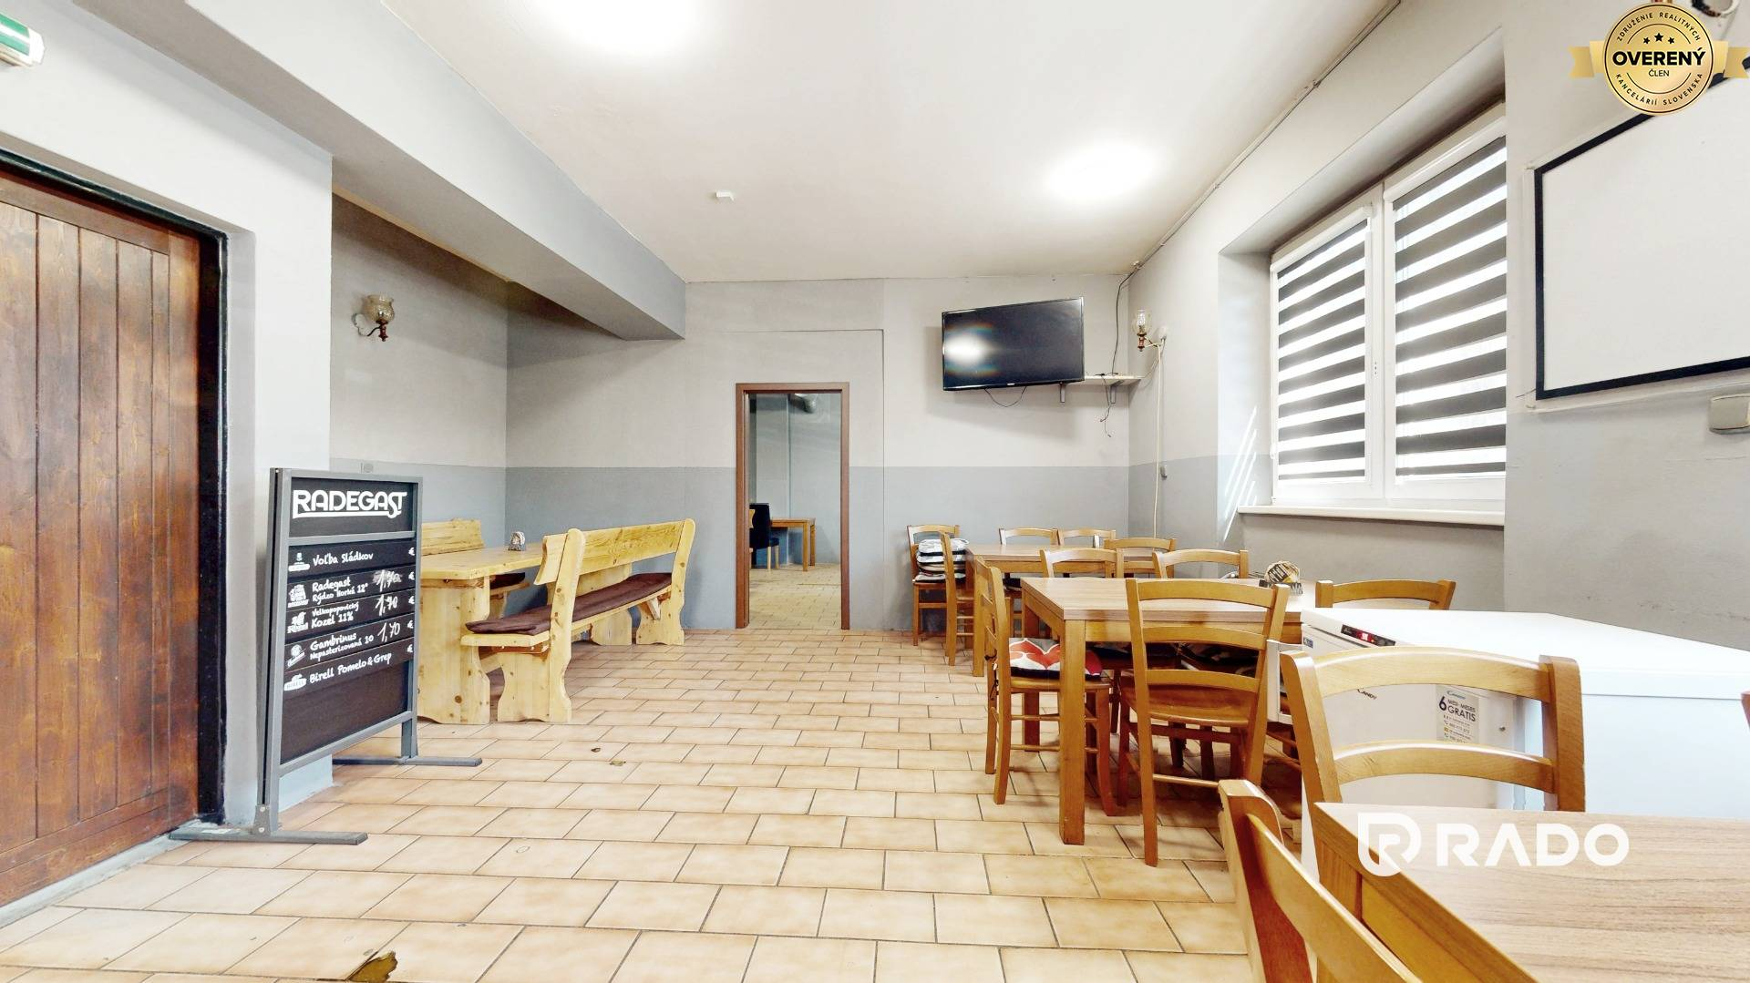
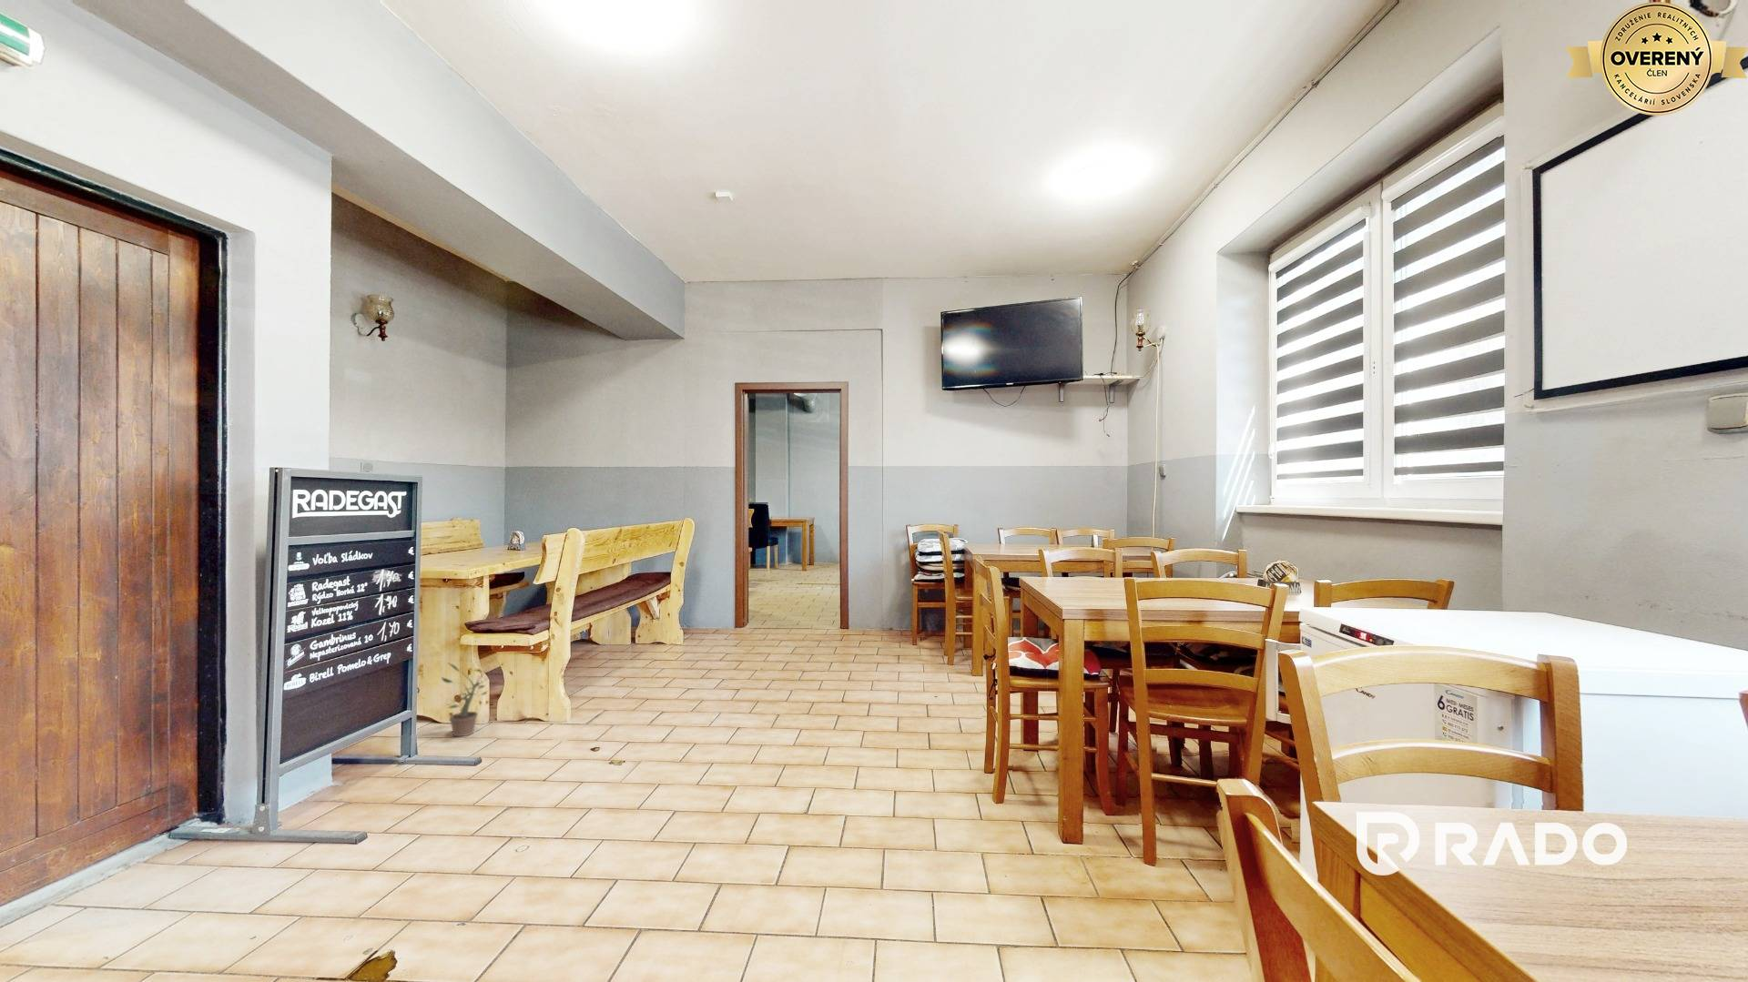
+ potted plant [439,661,491,738]
